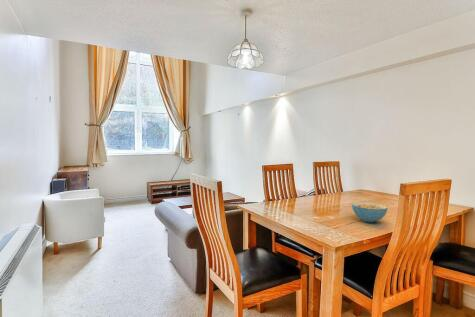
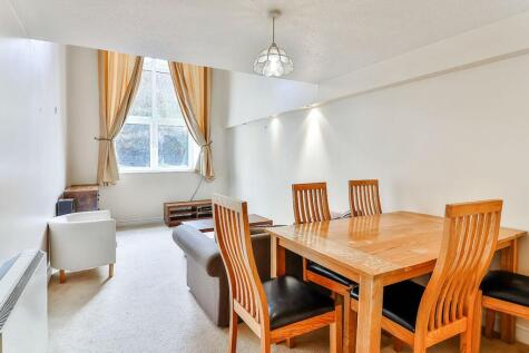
- cereal bowl [351,201,388,223]
